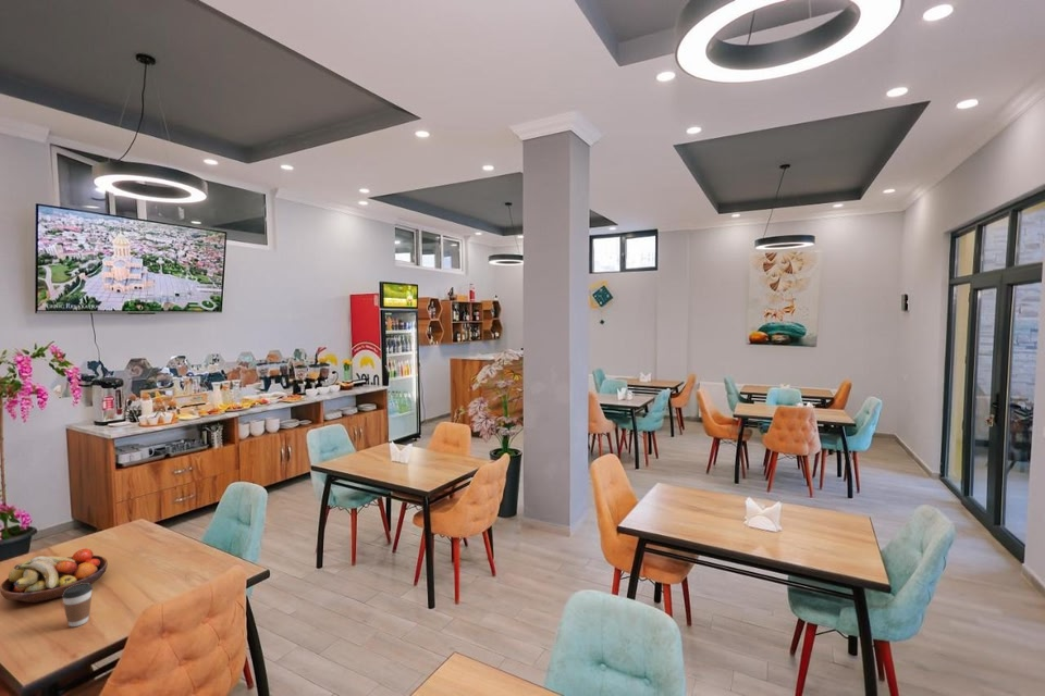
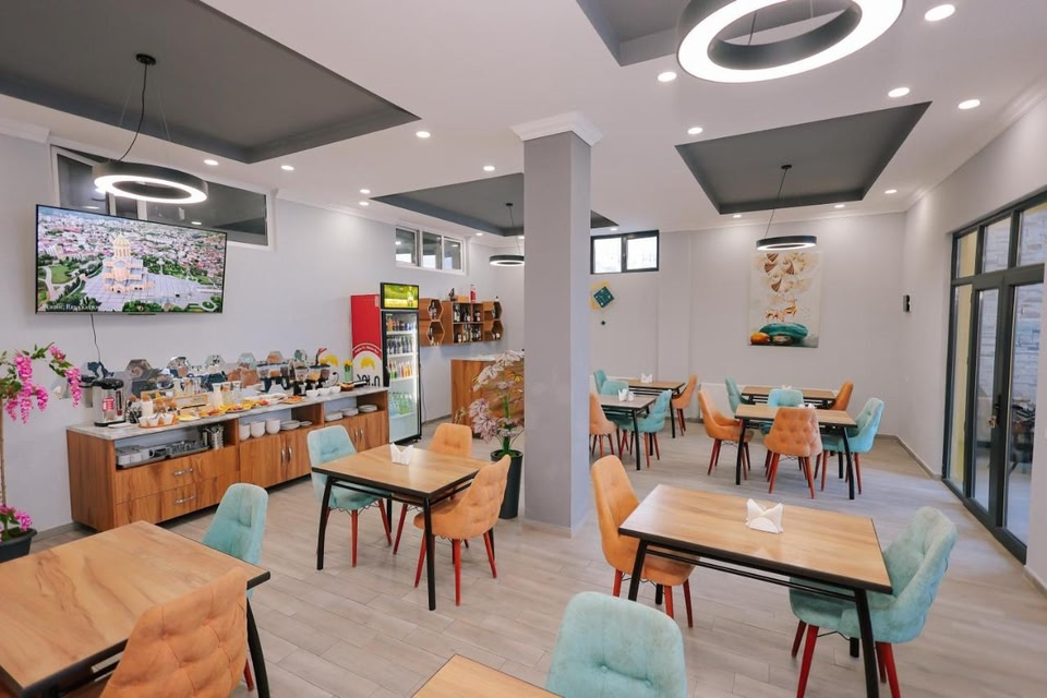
- fruit bowl [0,548,109,604]
- coffee cup [61,583,94,627]
